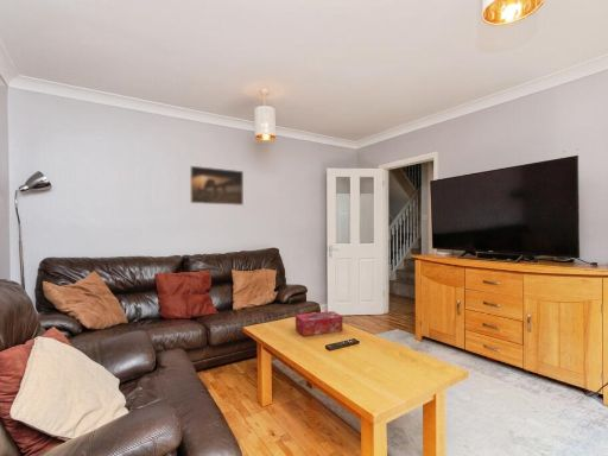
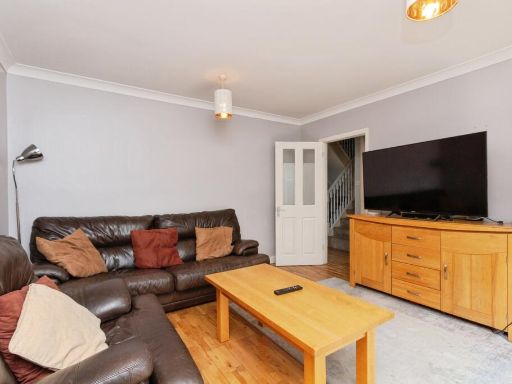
- tissue box [294,310,344,337]
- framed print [189,165,245,207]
